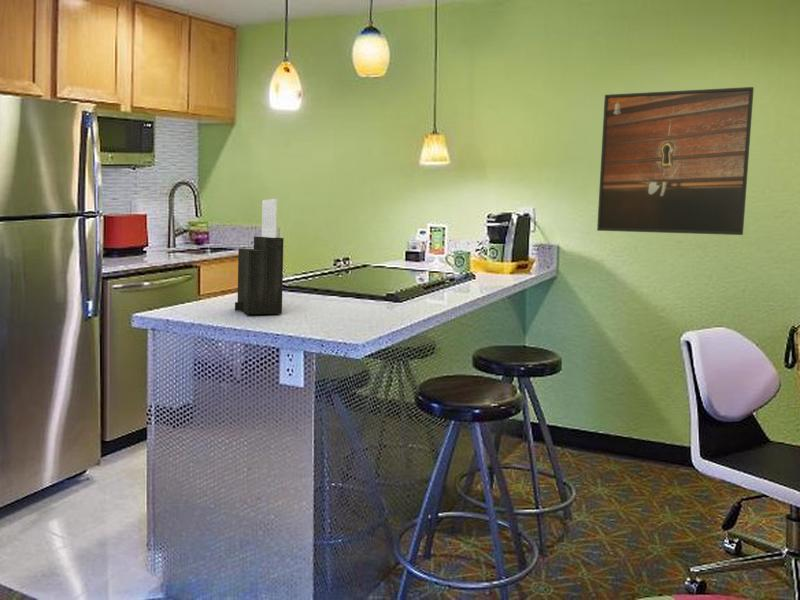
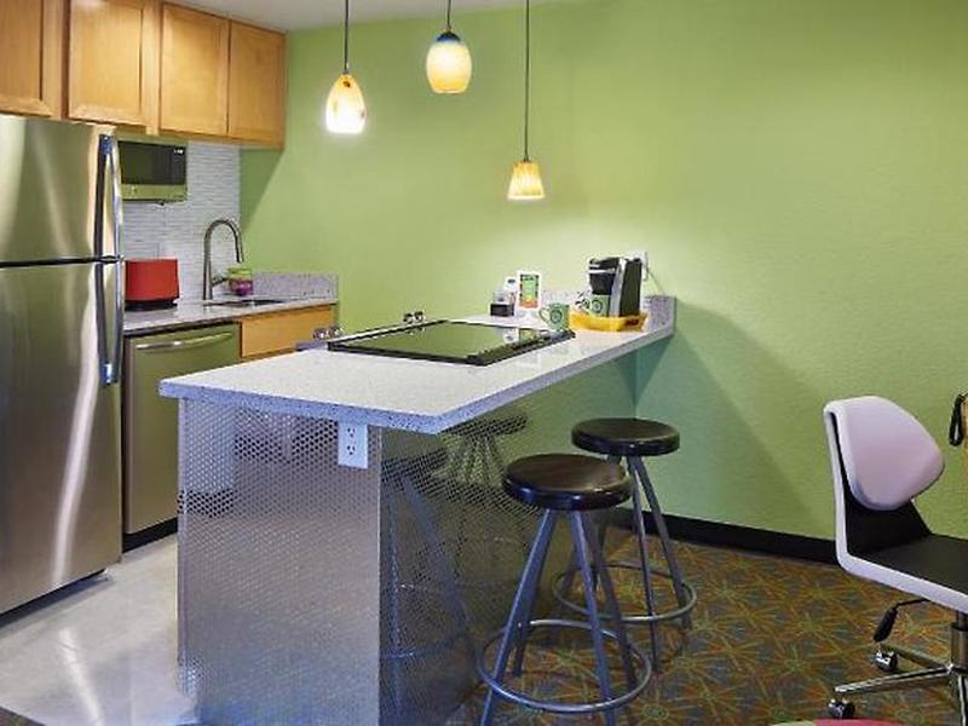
- knife block [234,198,285,315]
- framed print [596,86,755,236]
